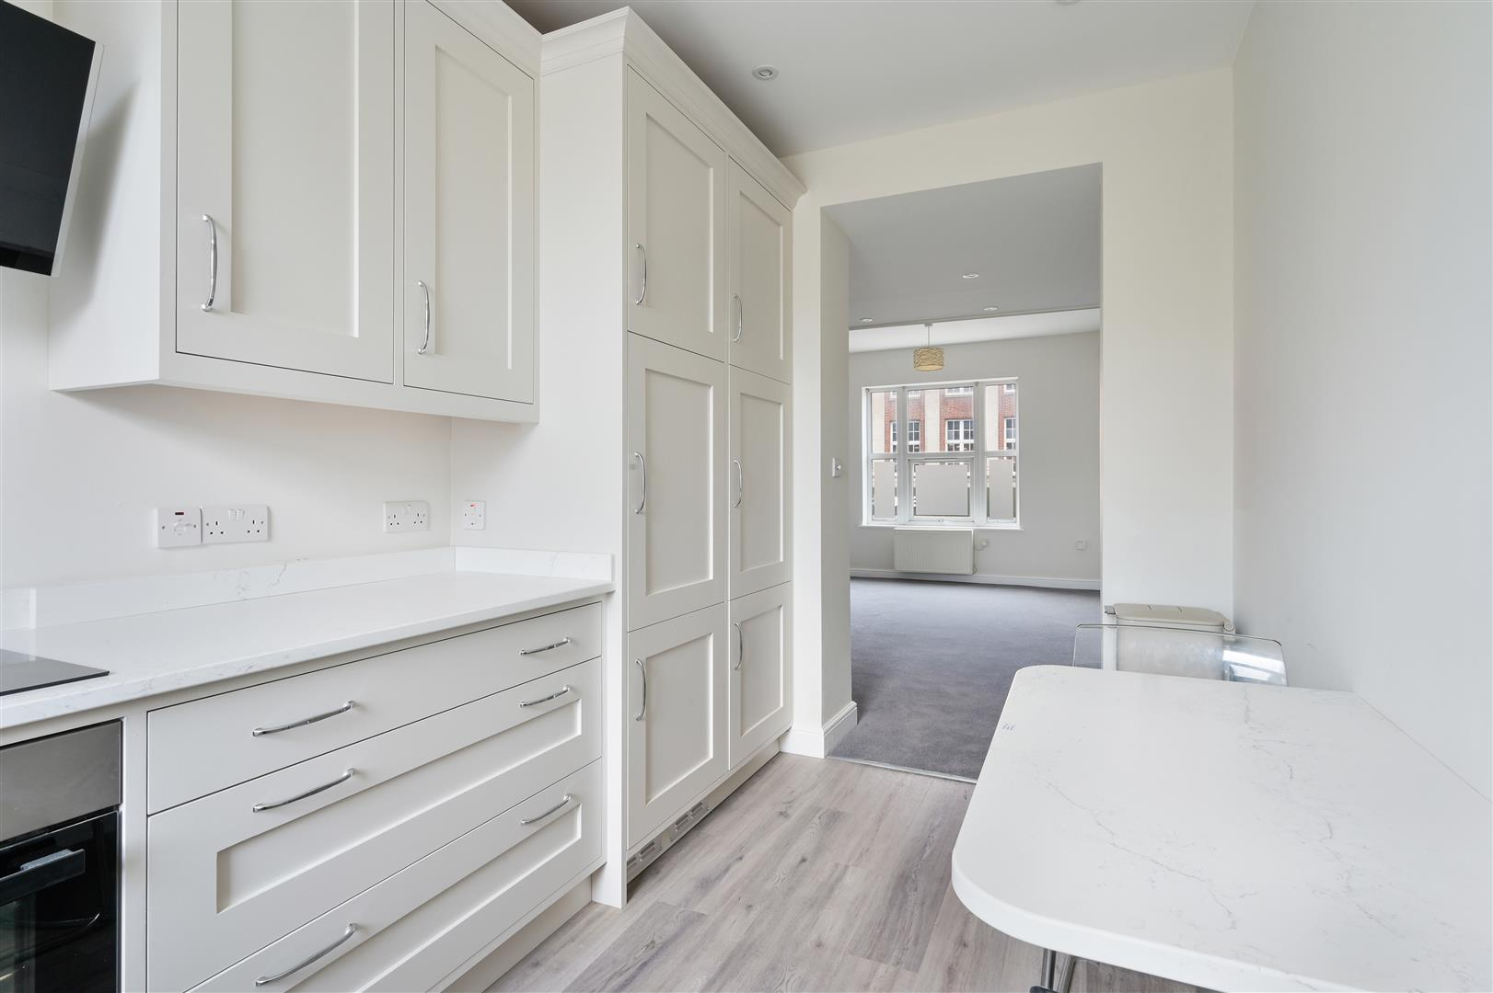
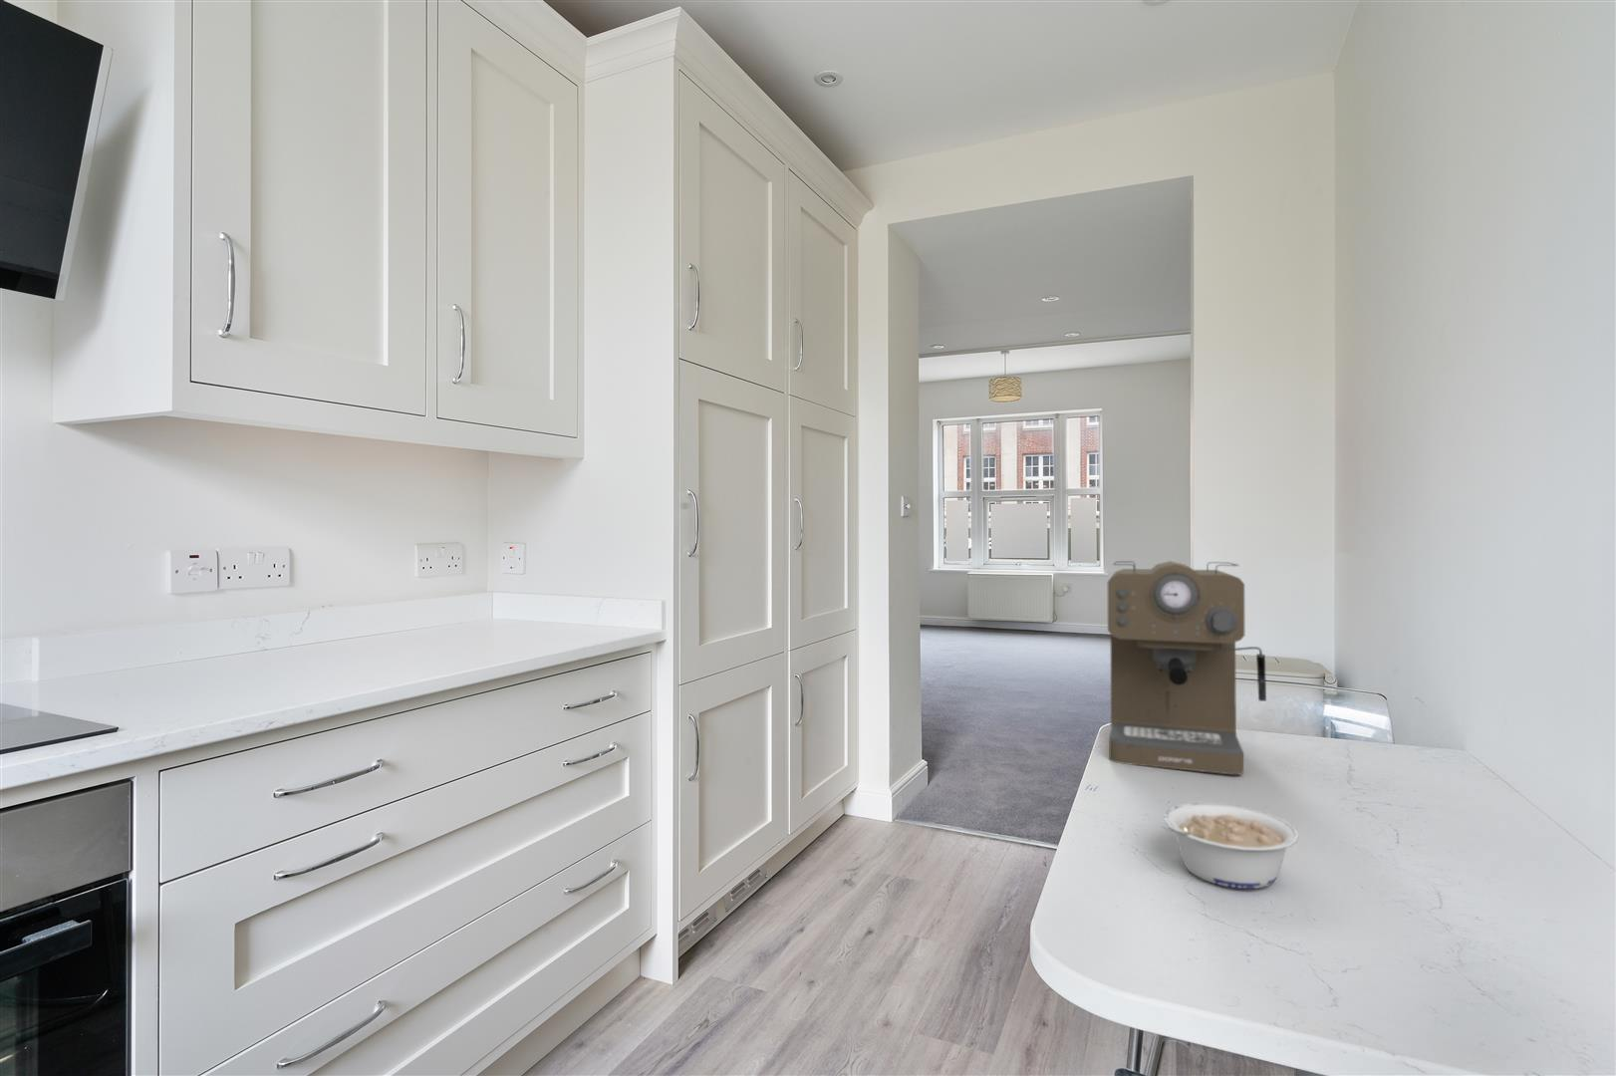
+ coffee maker [1107,560,1268,775]
+ legume [1161,802,1300,890]
